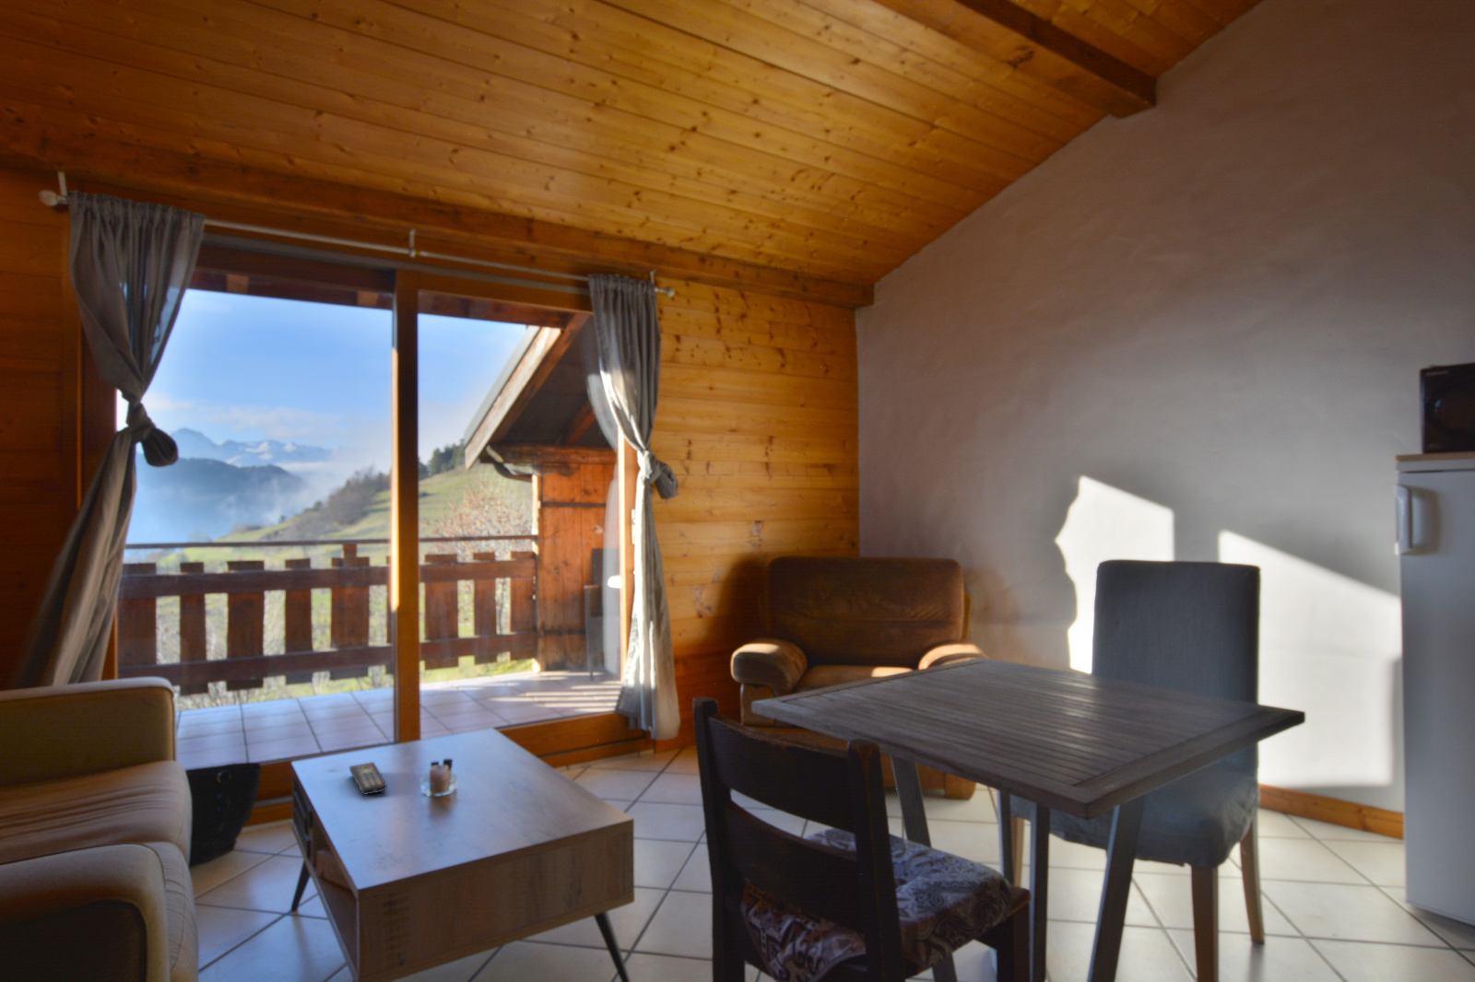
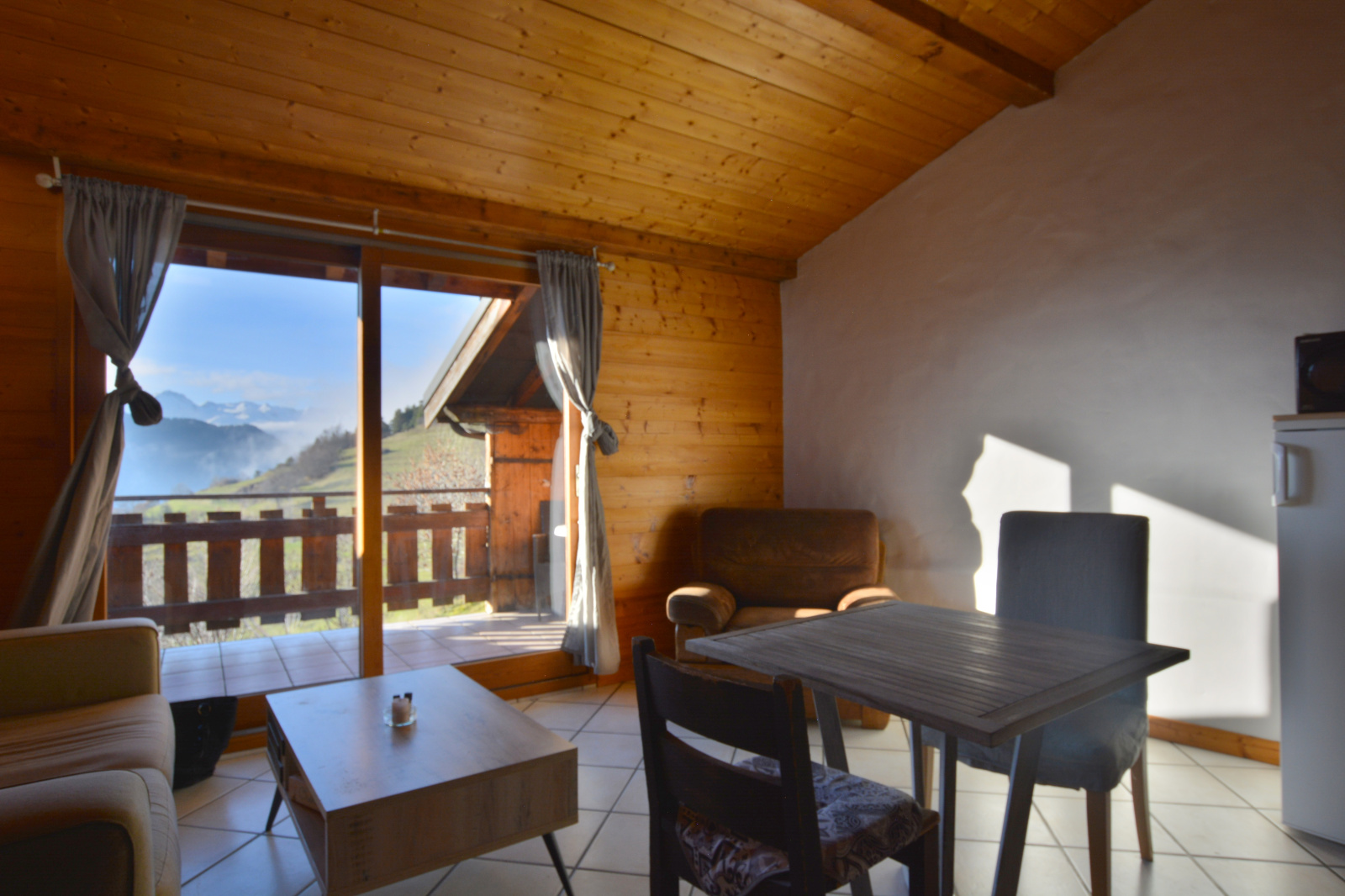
- remote control [349,761,388,796]
